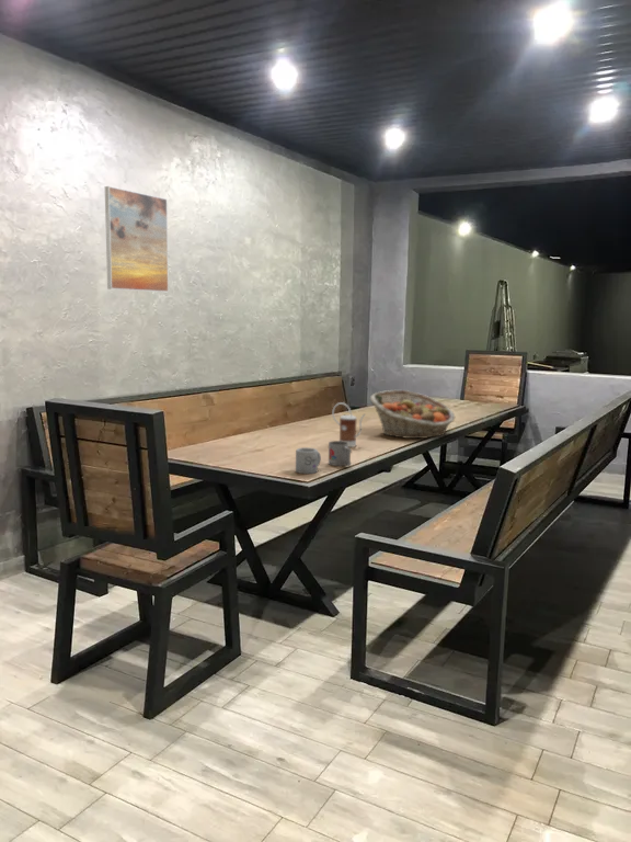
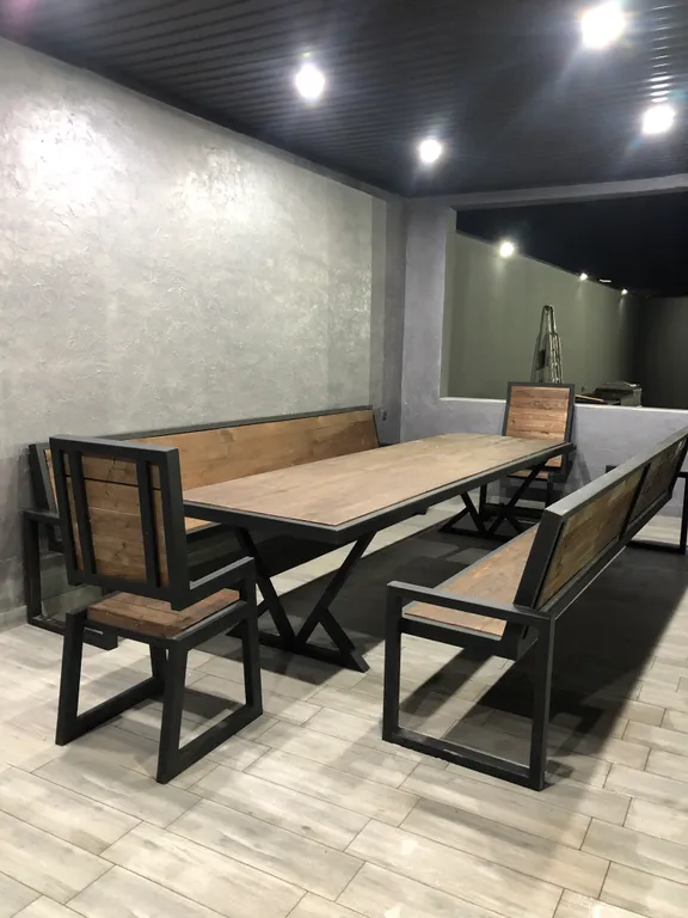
- kettle [331,401,366,448]
- mug [328,440,353,467]
- fruit basket [369,389,456,440]
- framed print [104,185,170,293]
- mug [295,446,322,475]
